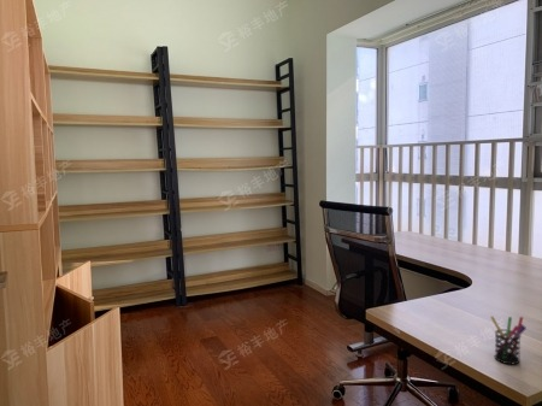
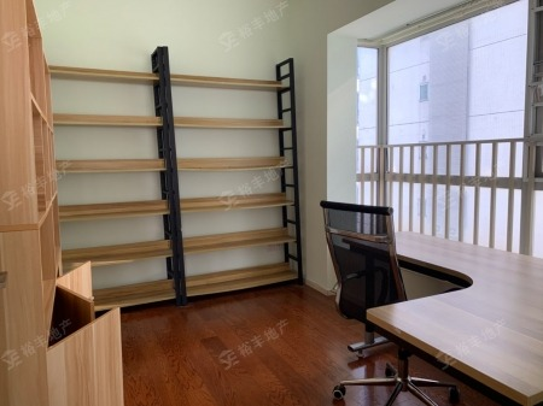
- pen holder [489,314,528,365]
